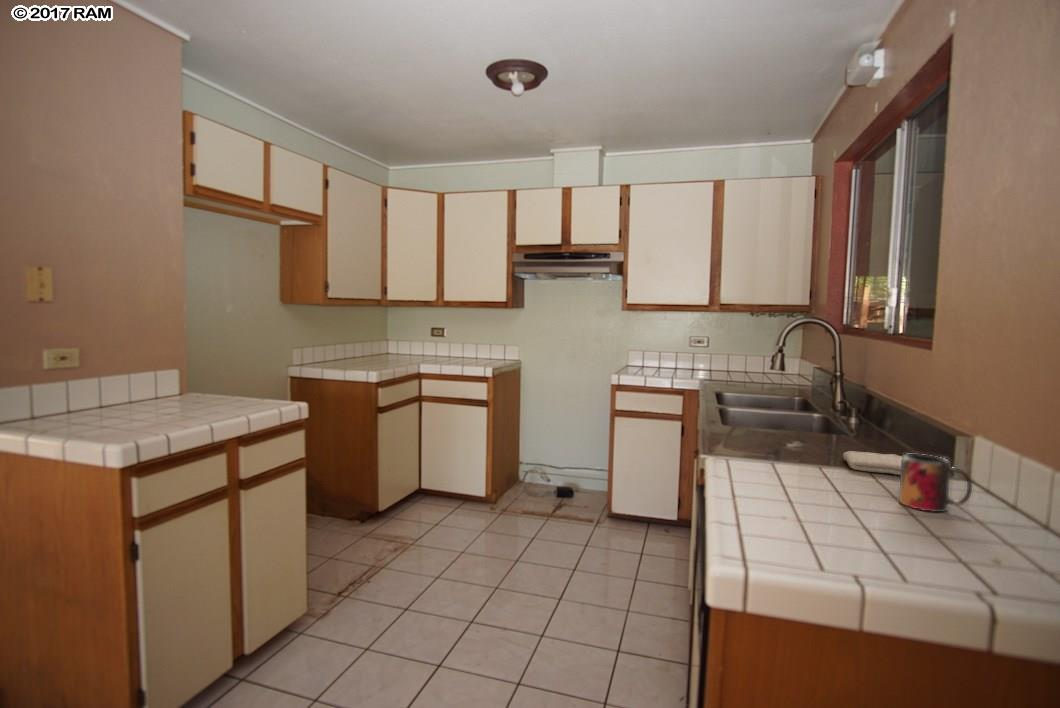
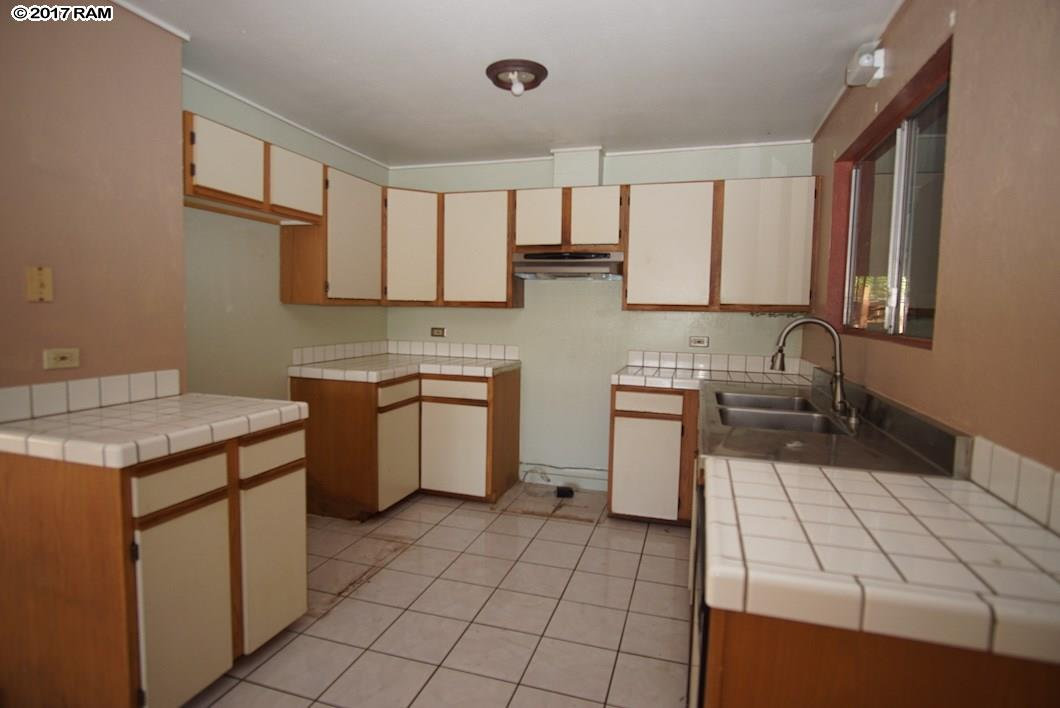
- mug [898,453,973,513]
- washcloth [842,450,902,476]
